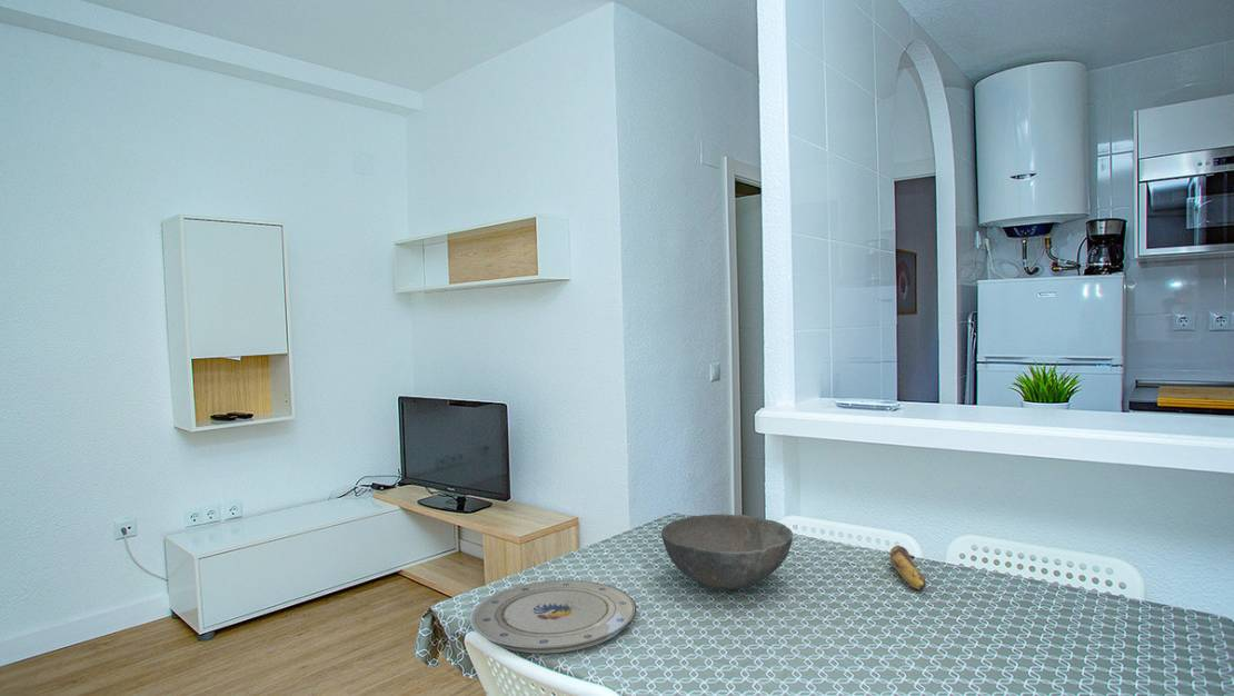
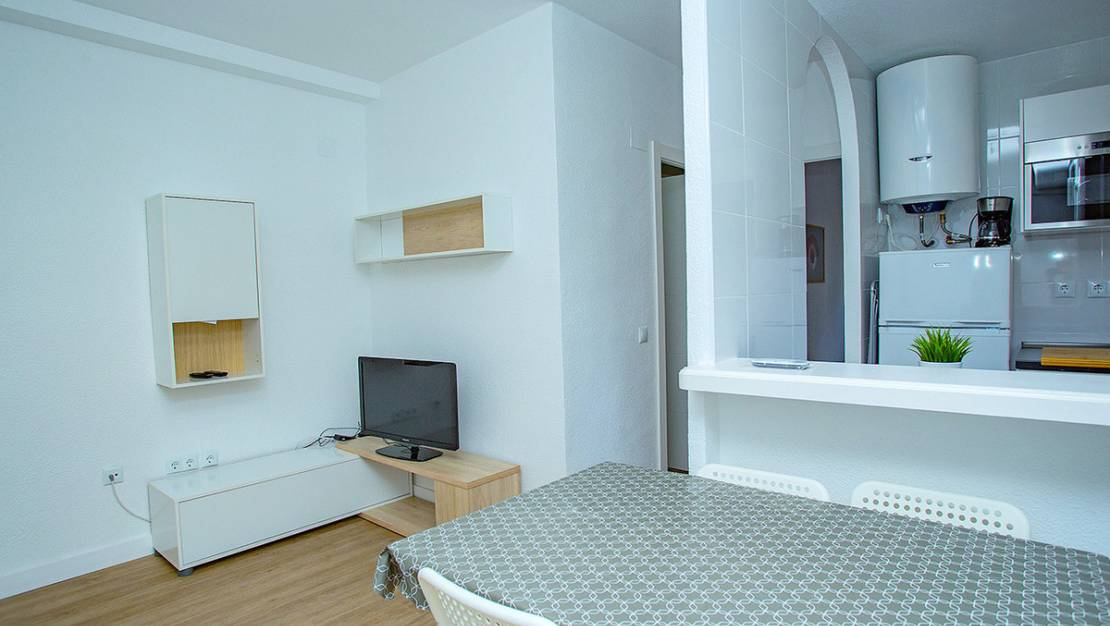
- plate [469,579,637,655]
- banana [889,545,927,590]
- bowl [660,513,794,590]
